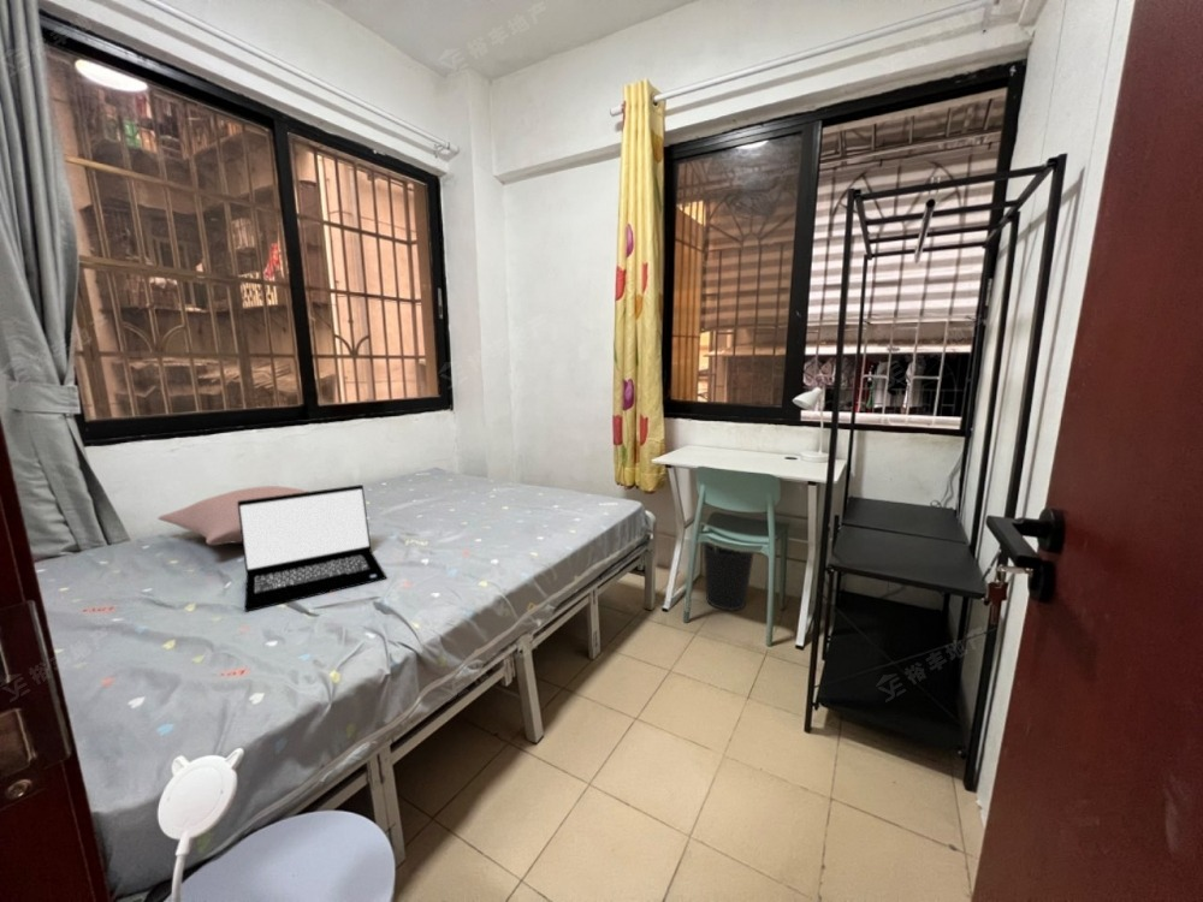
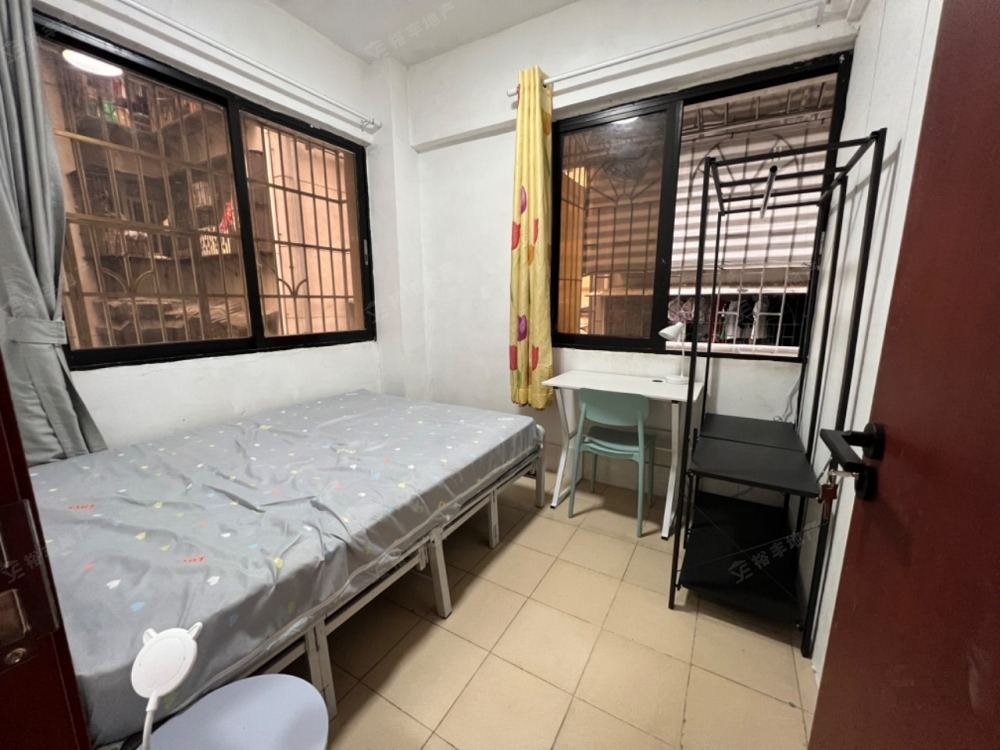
- wastebasket [701,542,755,611]
- pillow [156,485,310,546]
- laptop [237,483,387,613]
